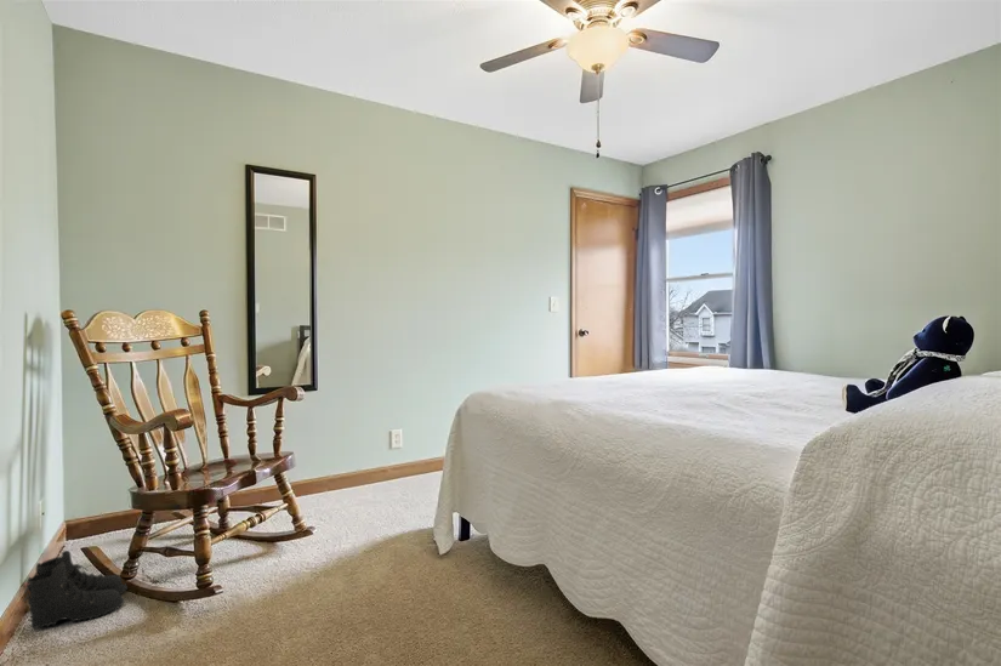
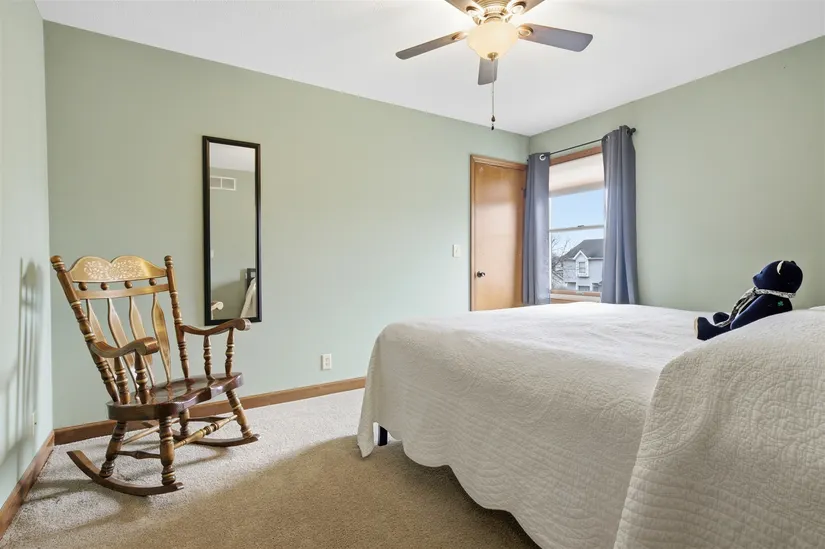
- boots [23,550,129,630]
